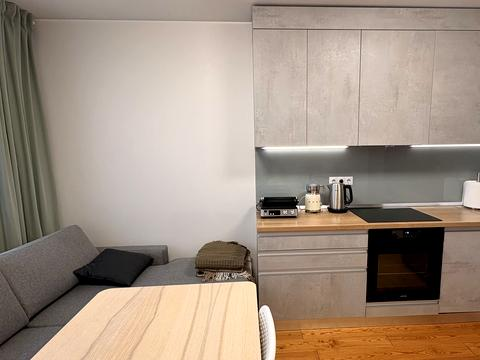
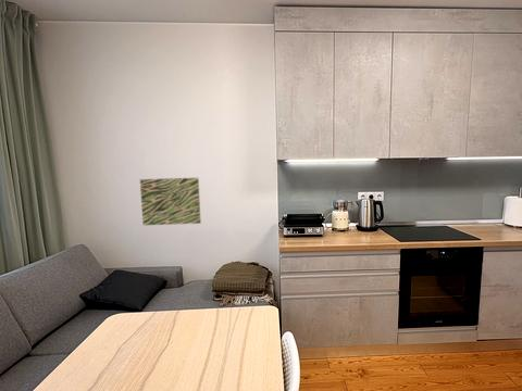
+ wall art [139,177,202,226]
